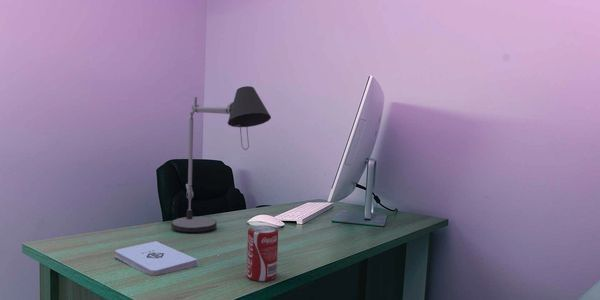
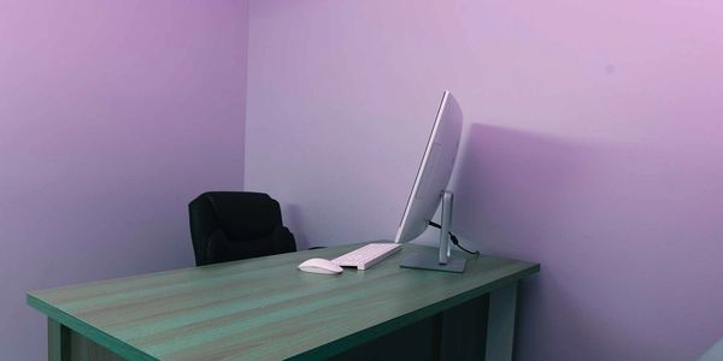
- desk lamp [170,85,272,233]
- beverage can [246,224,279,282]
- notepad [114,240,198,276]
